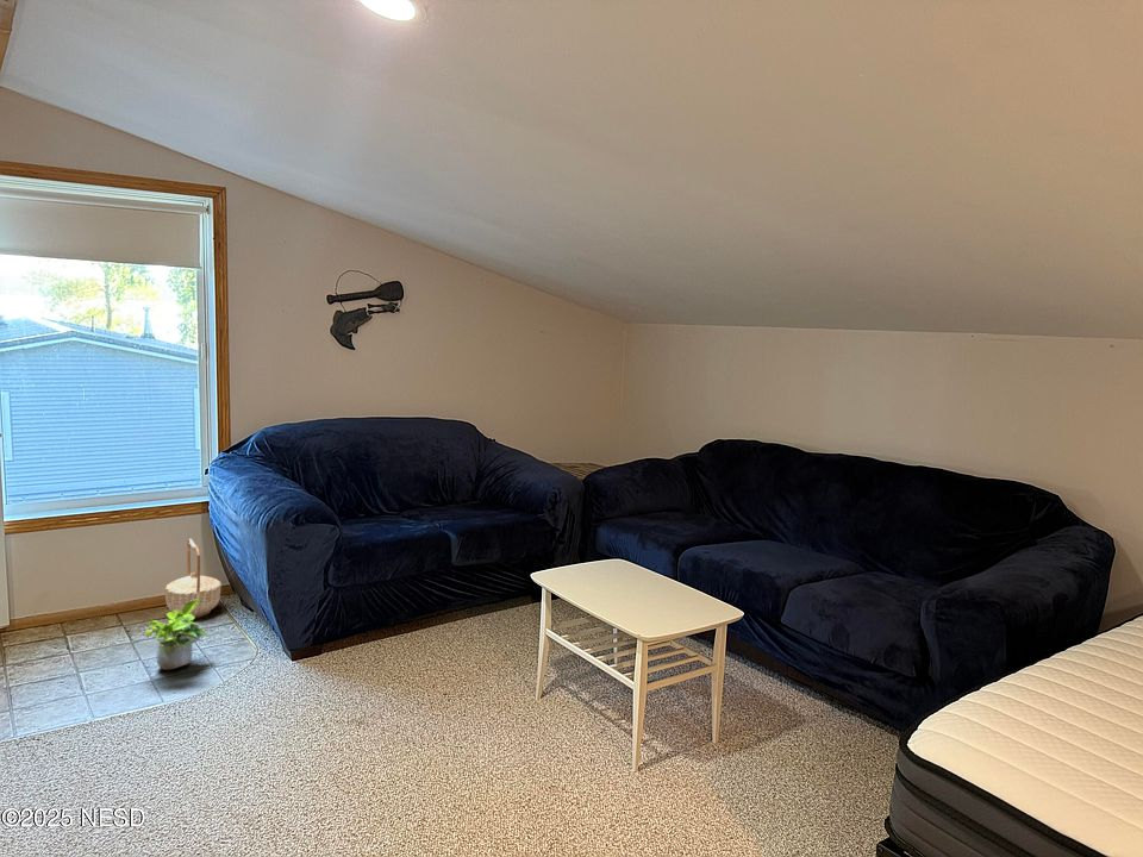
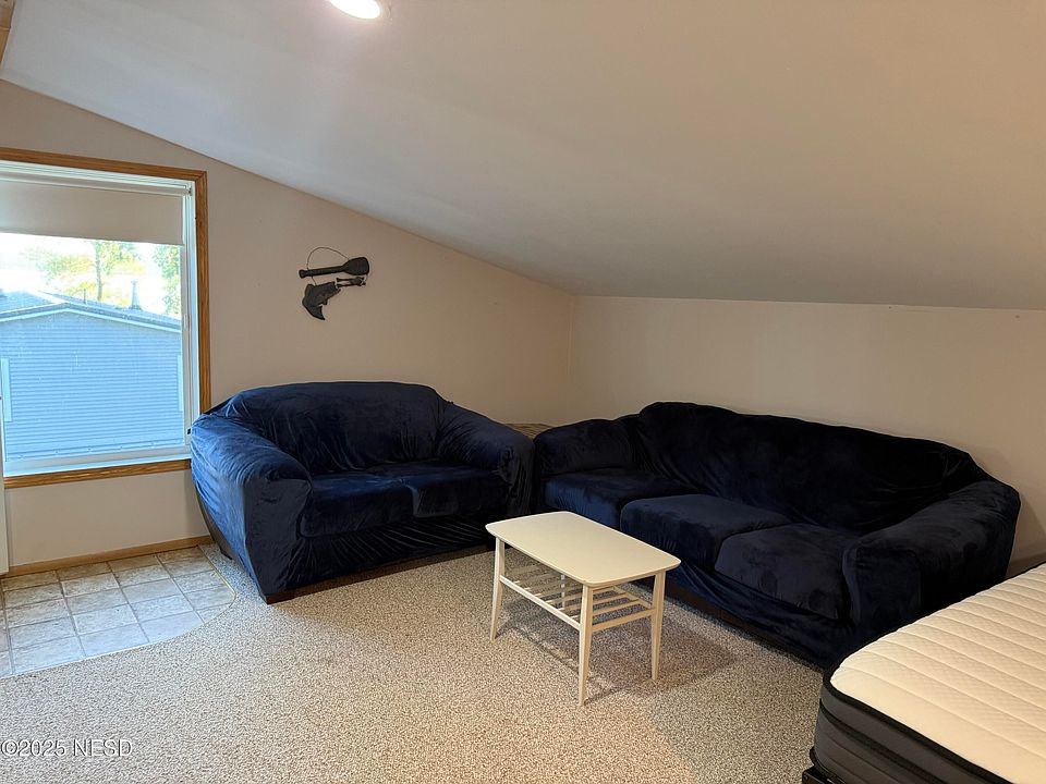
- basket [164,538,223,619]
- potted plant [144,599,210,671]
